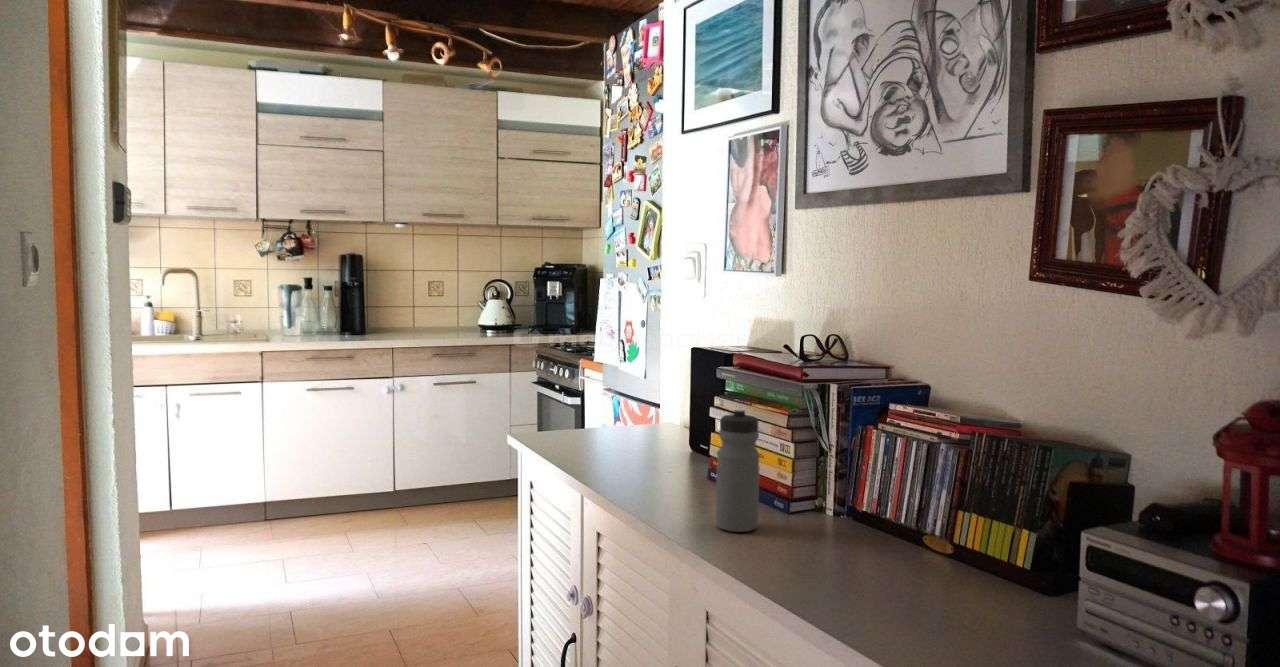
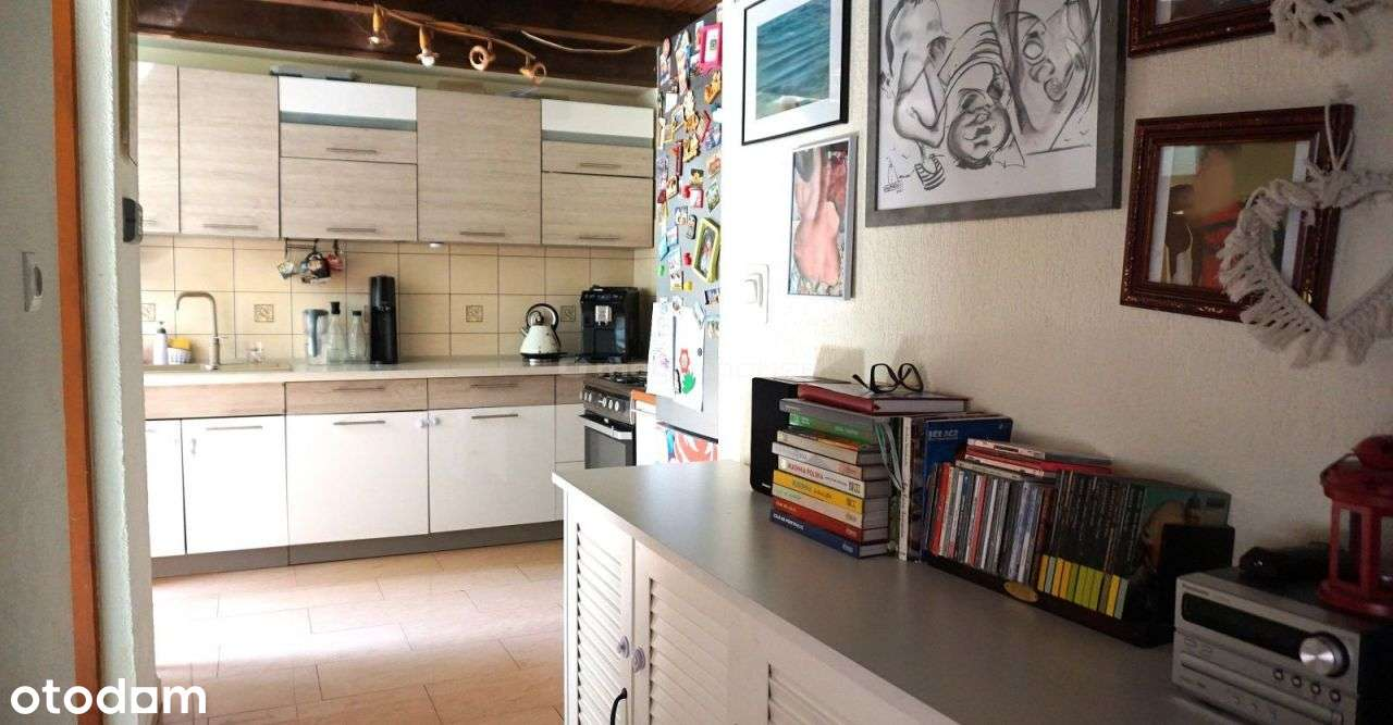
- water bottle [714,407,761,533]
